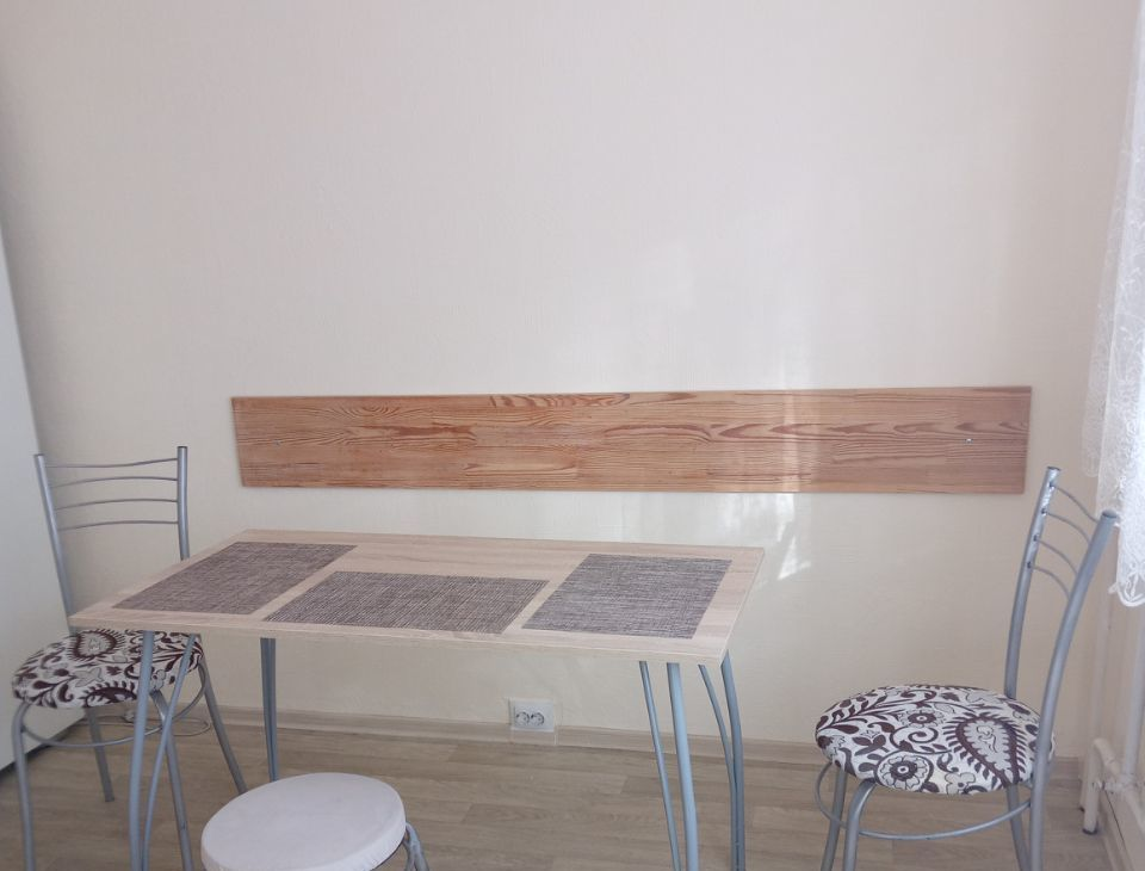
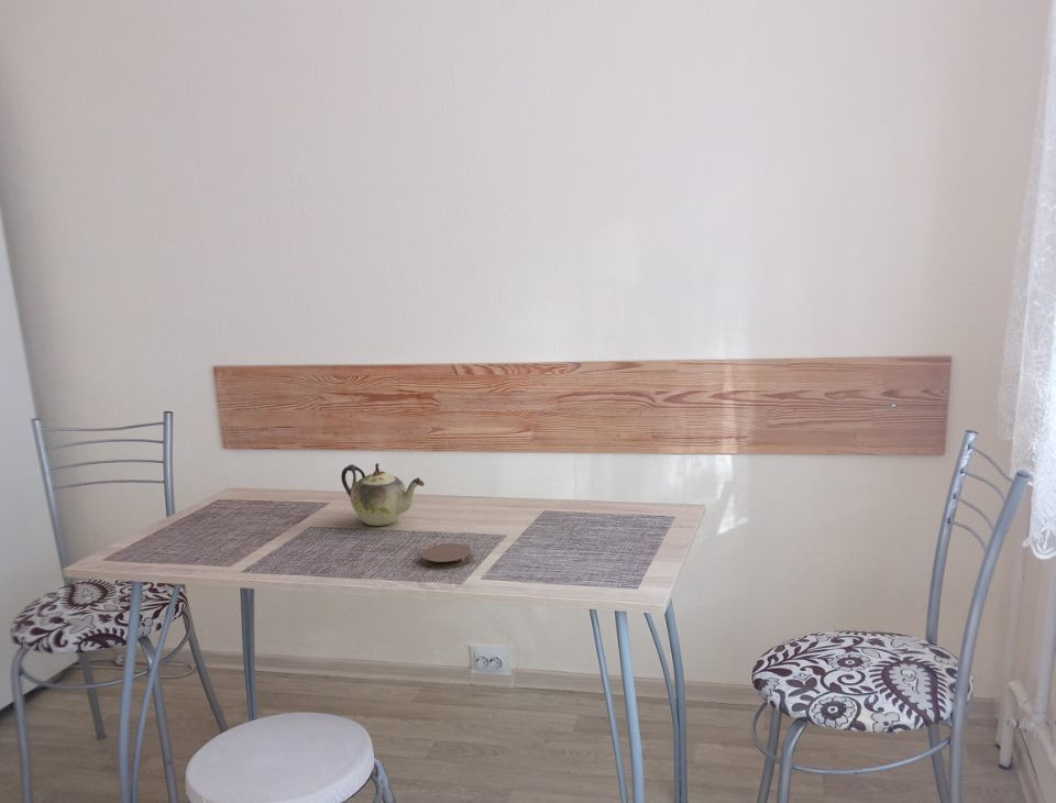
+ coaster [420,542,473,570]
+ teapot [340,462,426,527]
